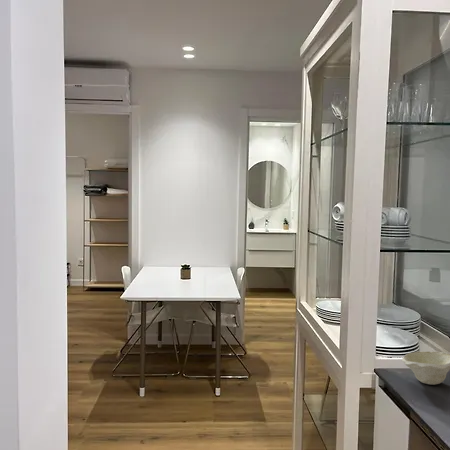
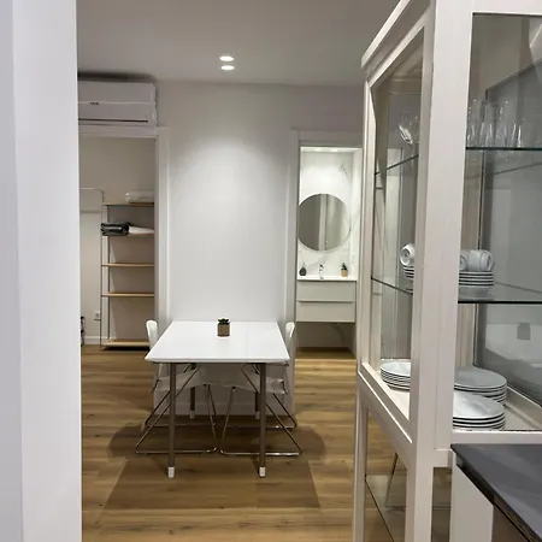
- bowl [400,350,450,386]
